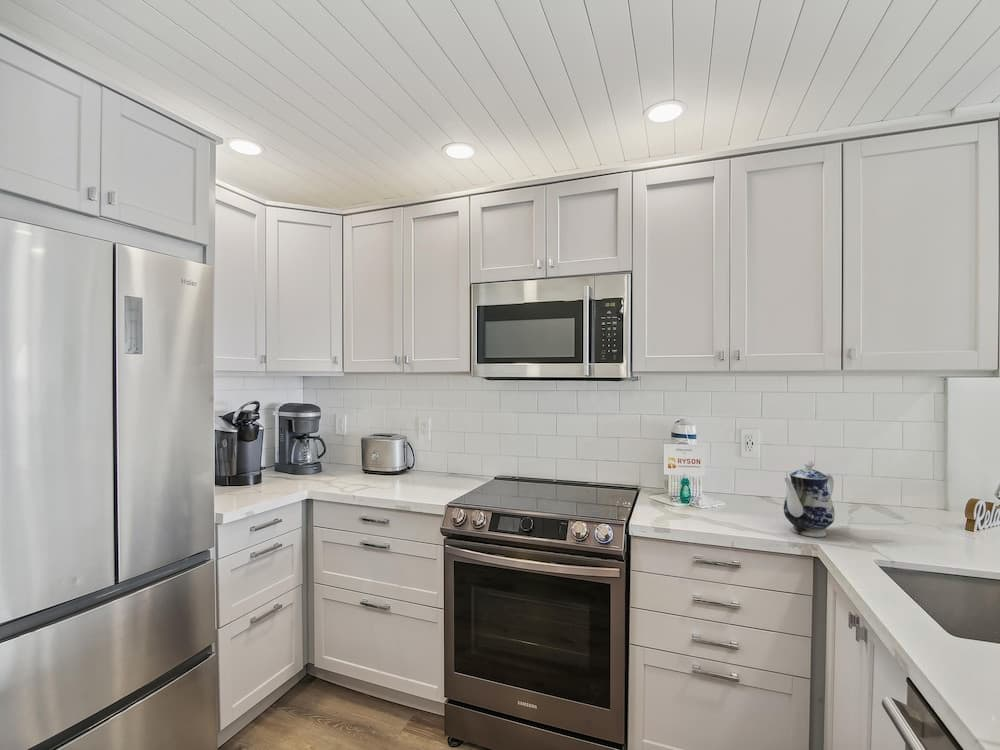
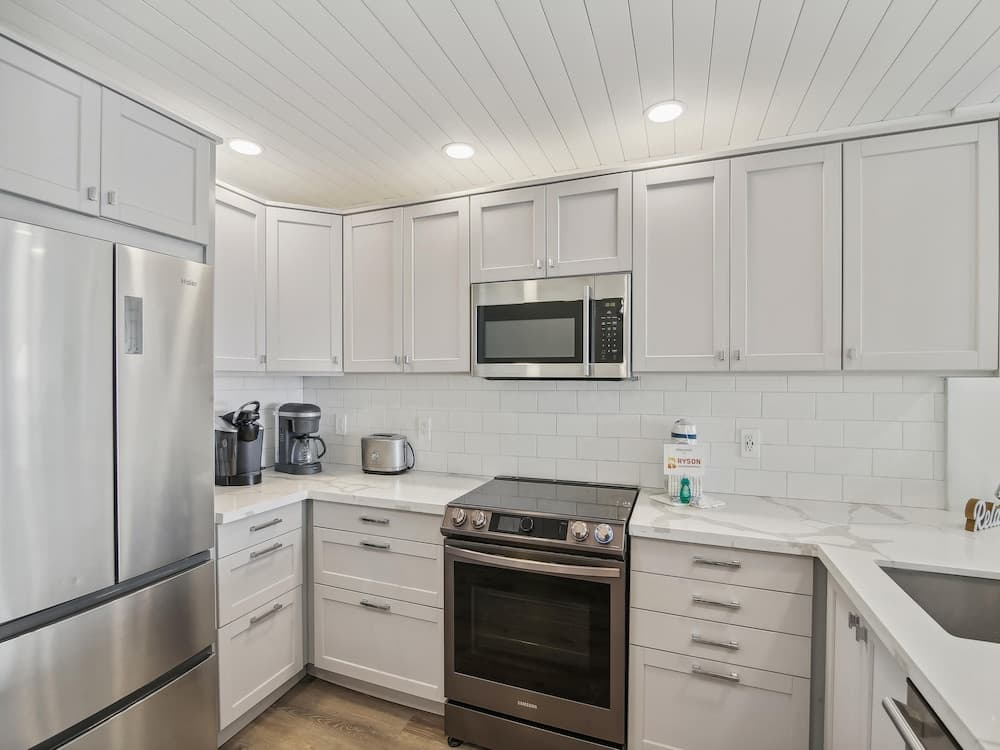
- teapot [783,459,836,538]
